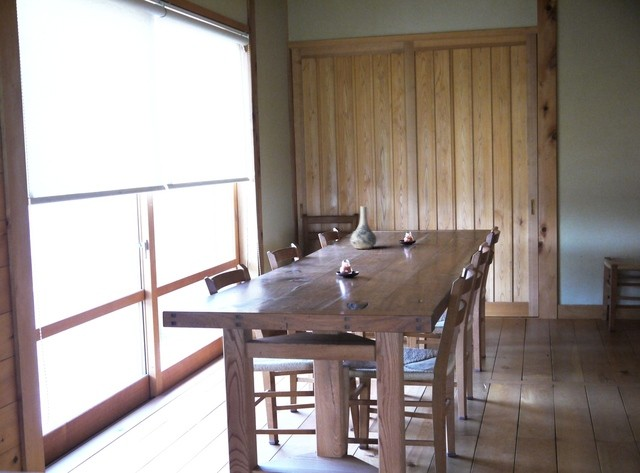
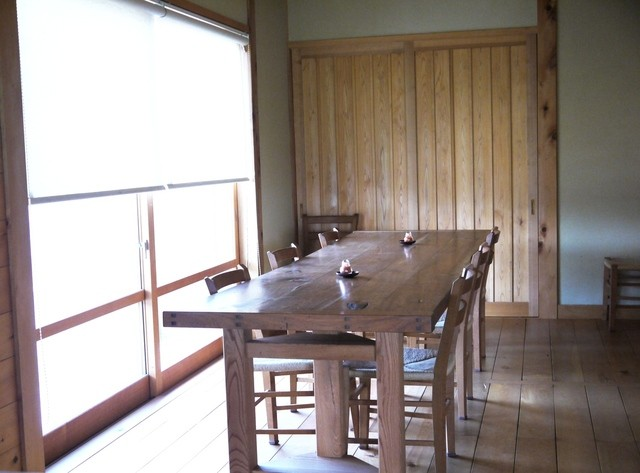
- decorative vase [349,205,378,250]
